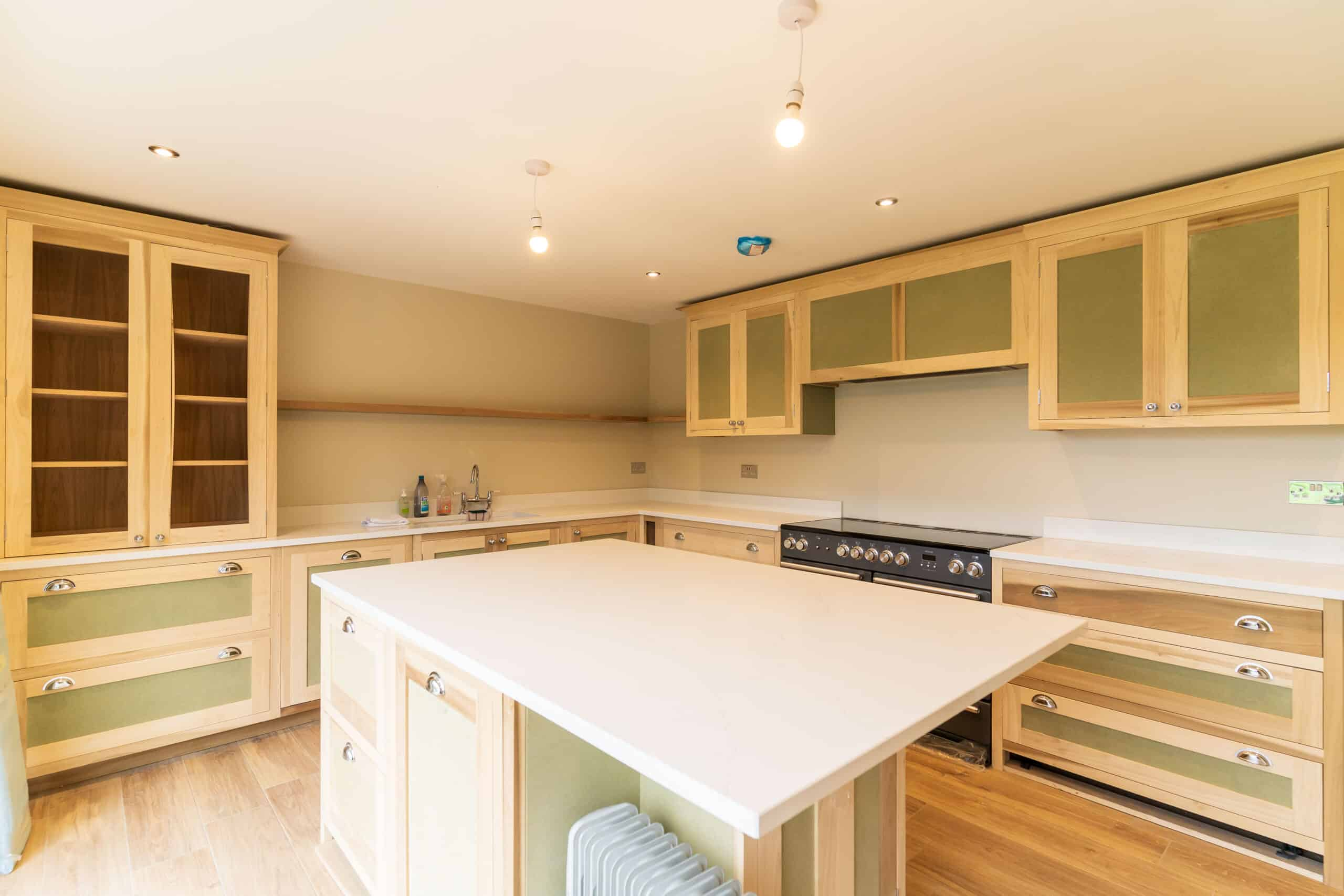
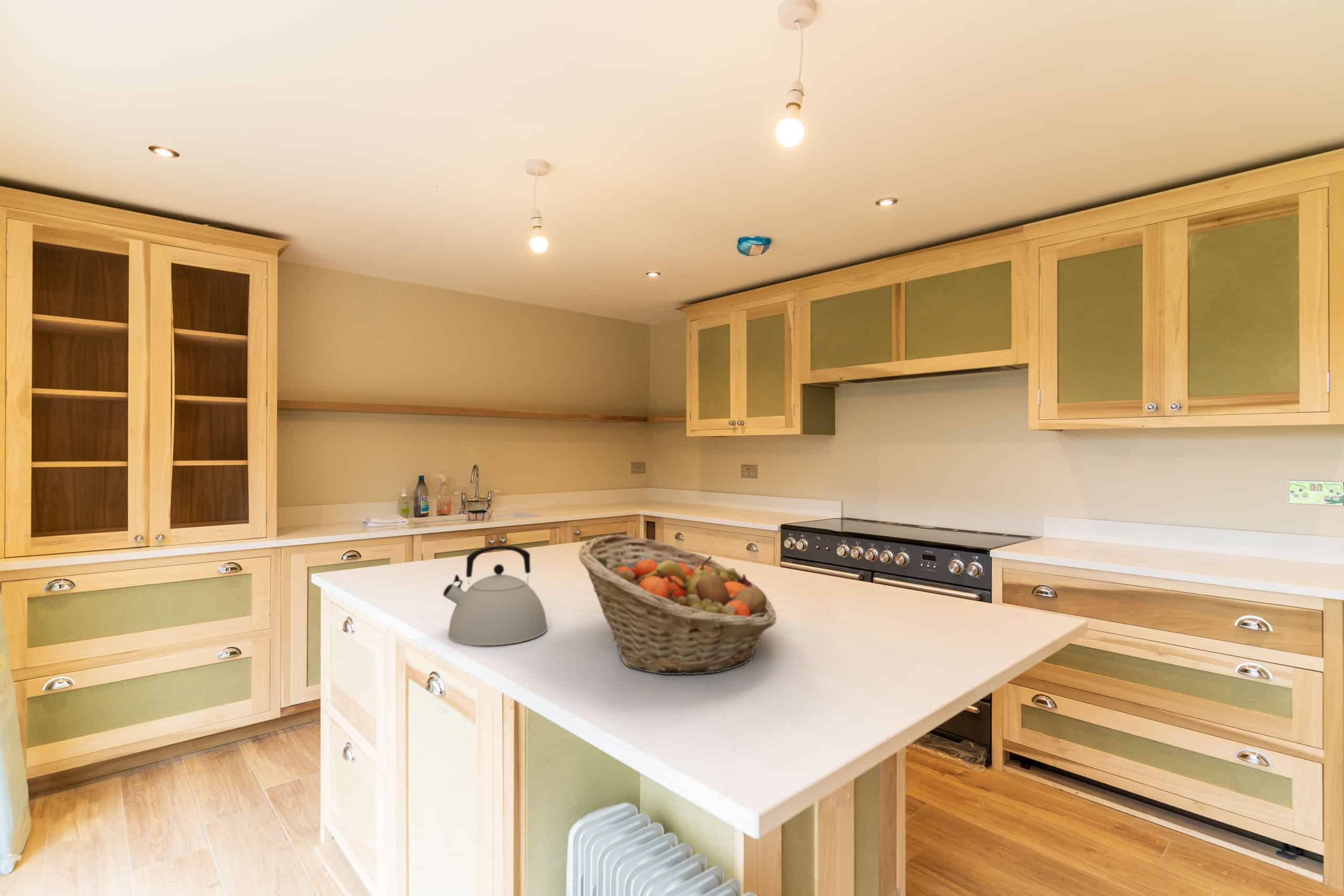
+ kettle [443,545,548,646]
+ fruit basket [578,534,777,675]
